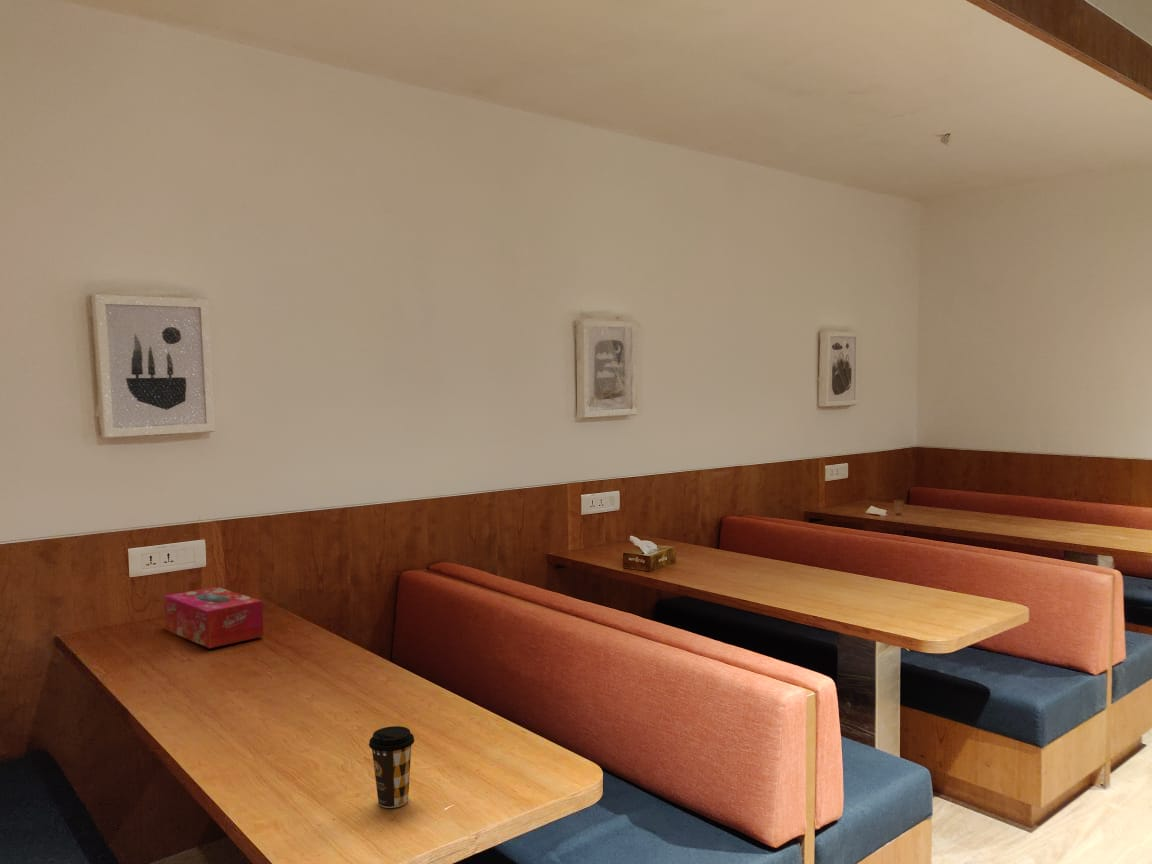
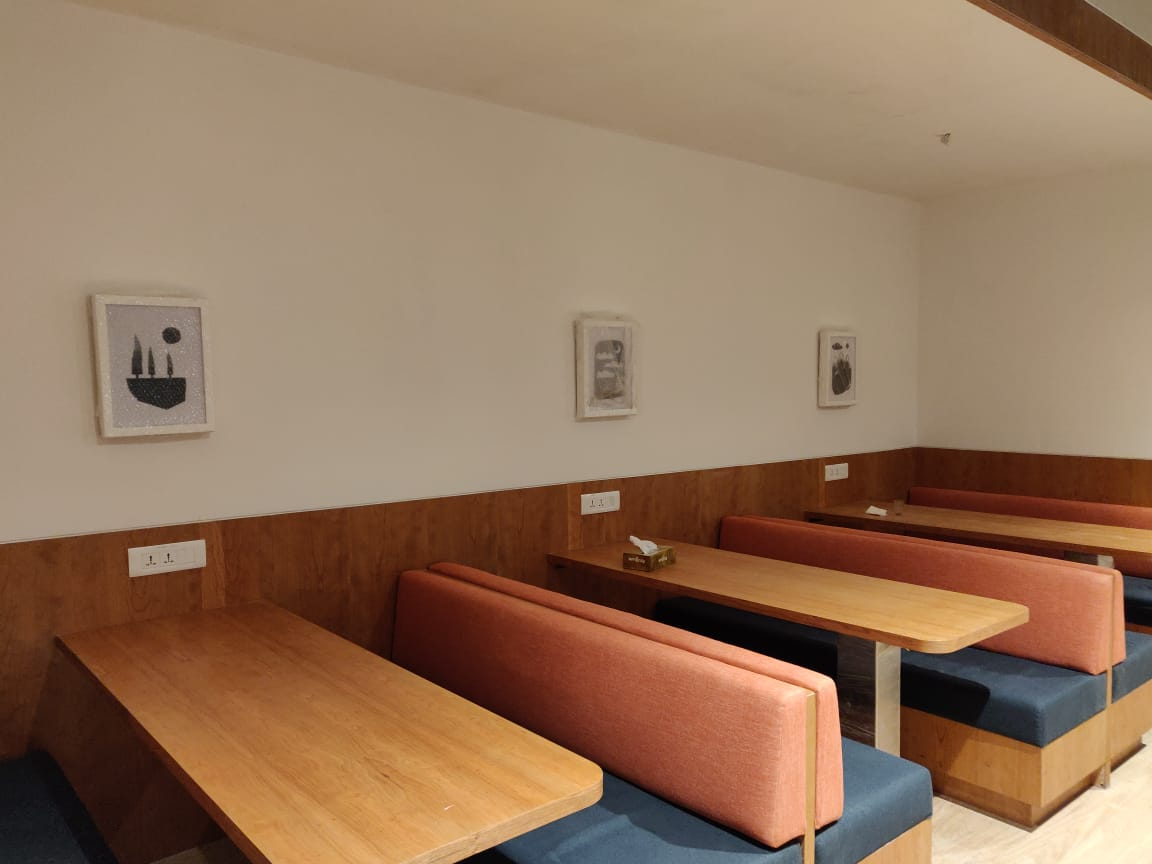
- coffee cup [368,725,415,809]
- tissue box [163,586,264,649]
